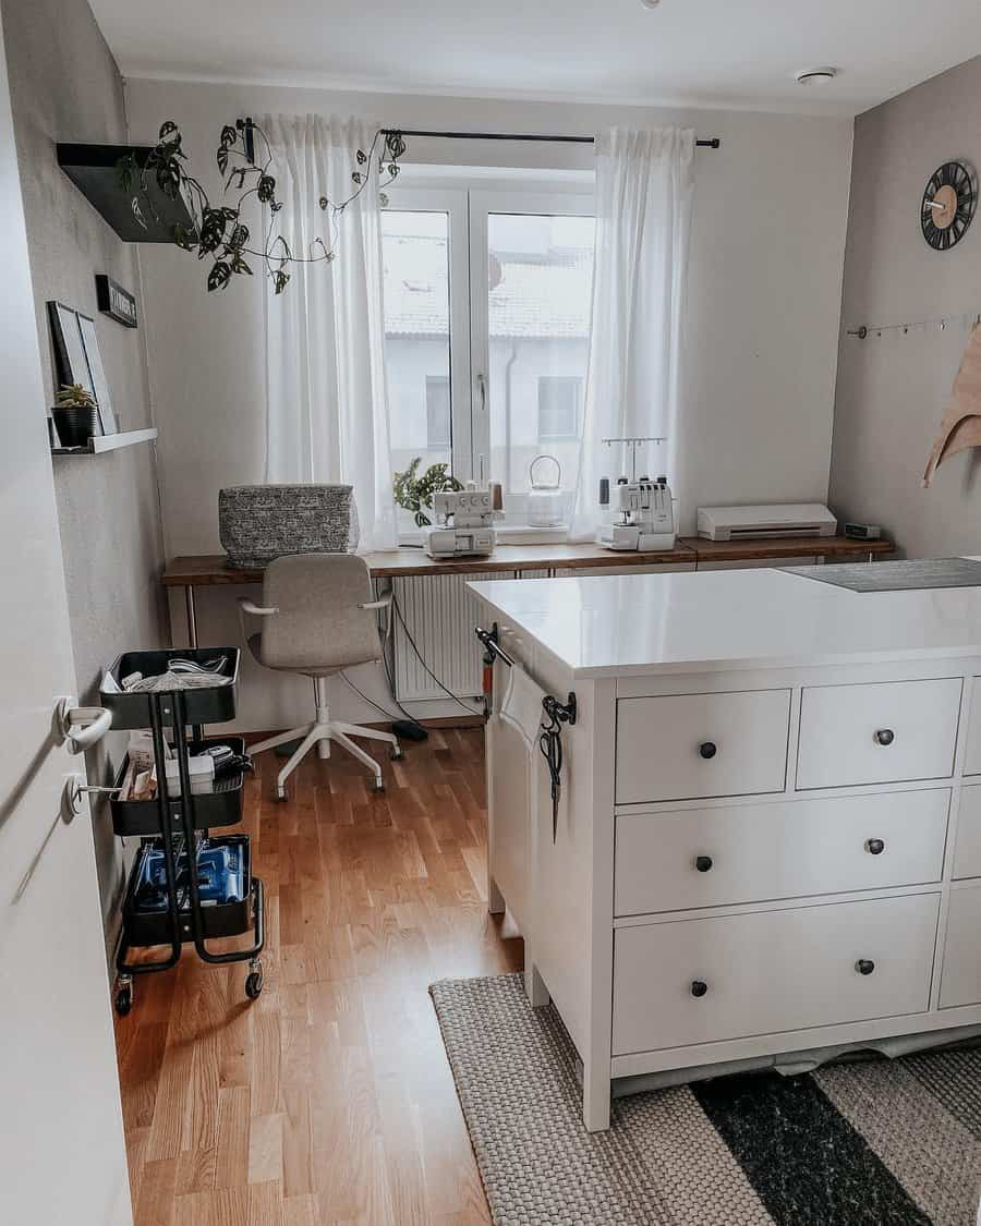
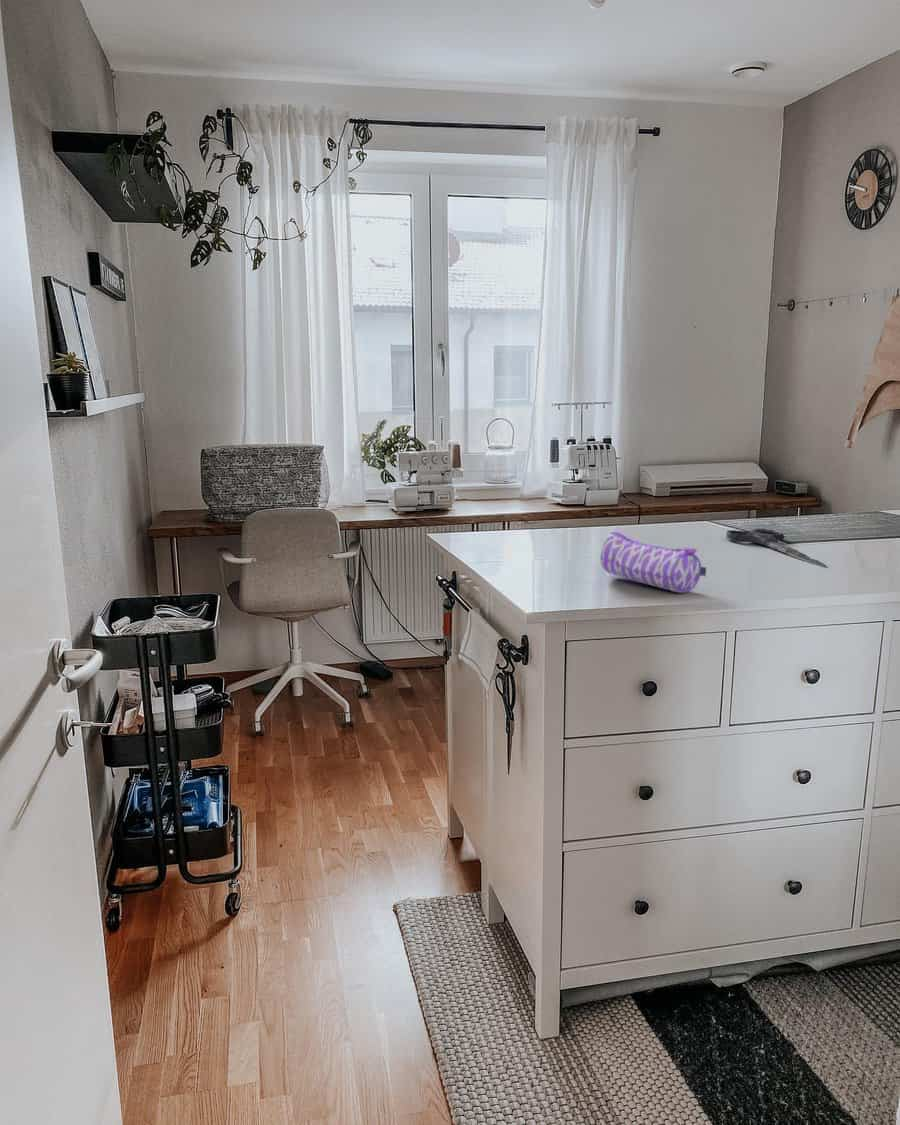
+ pencil case [600,530,707,594]
+ scissors [725,528,828,569]
